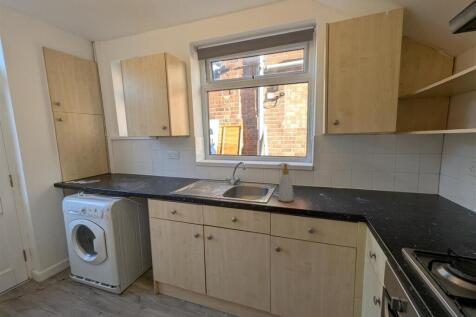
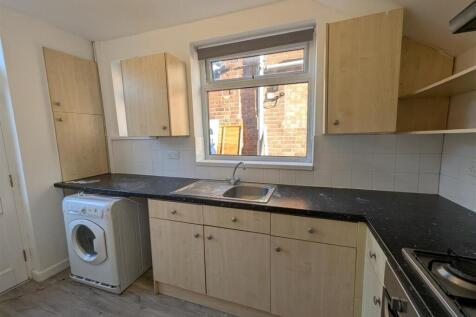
- soap bottle [277,162,295,203]
